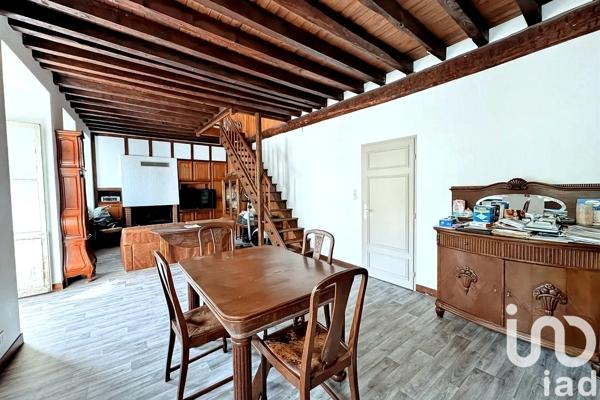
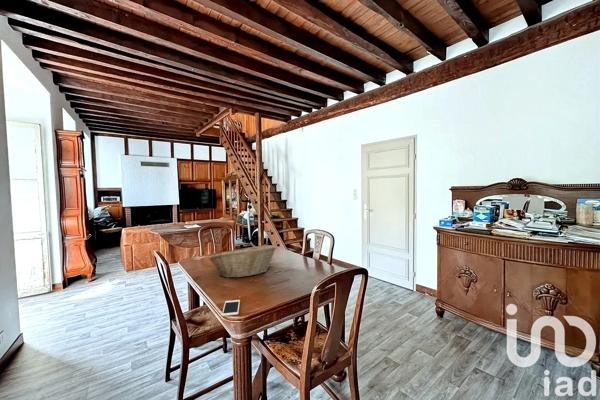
+ cell phone [221,299,241,317]
+ fruit basket [207,245,277,279]
